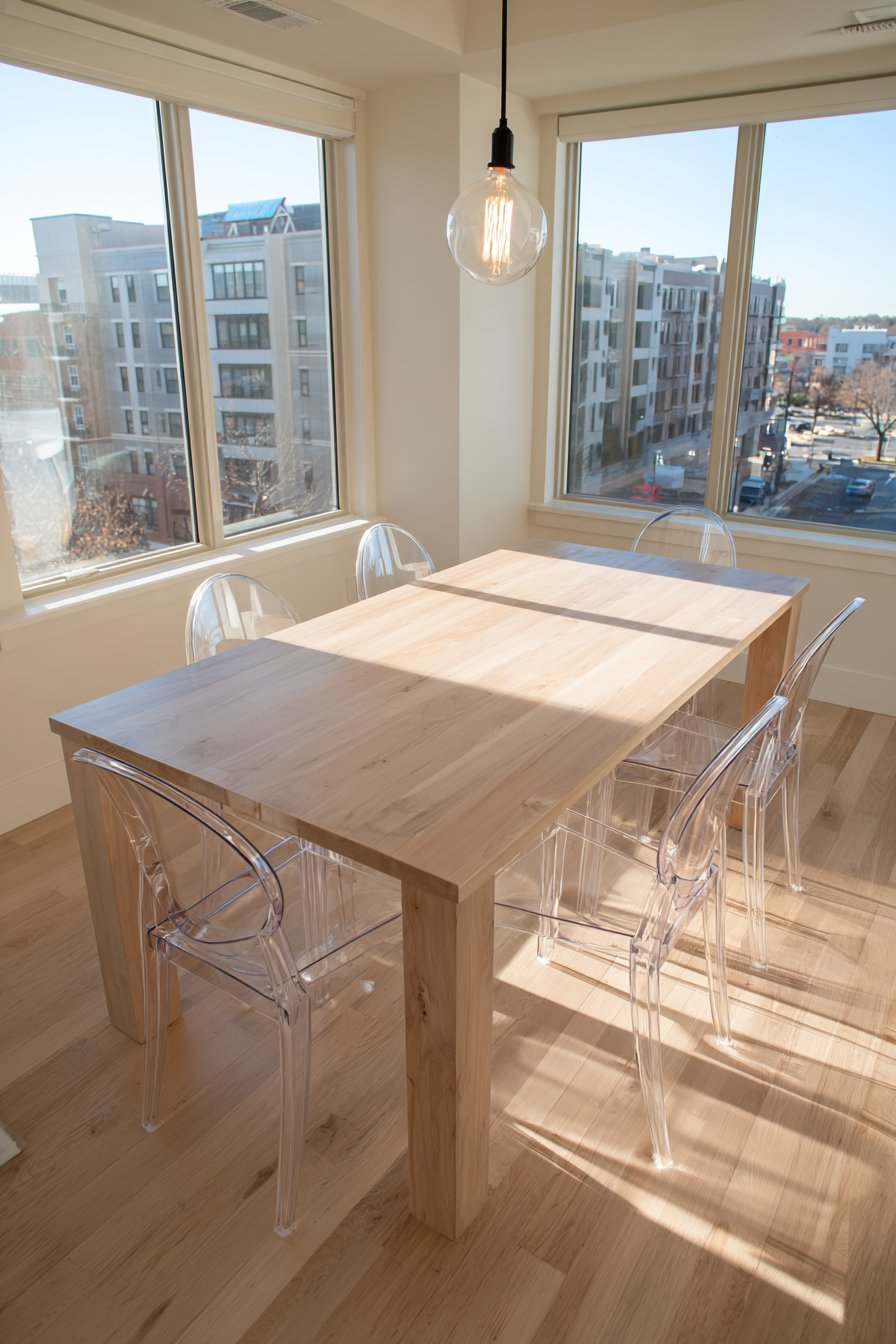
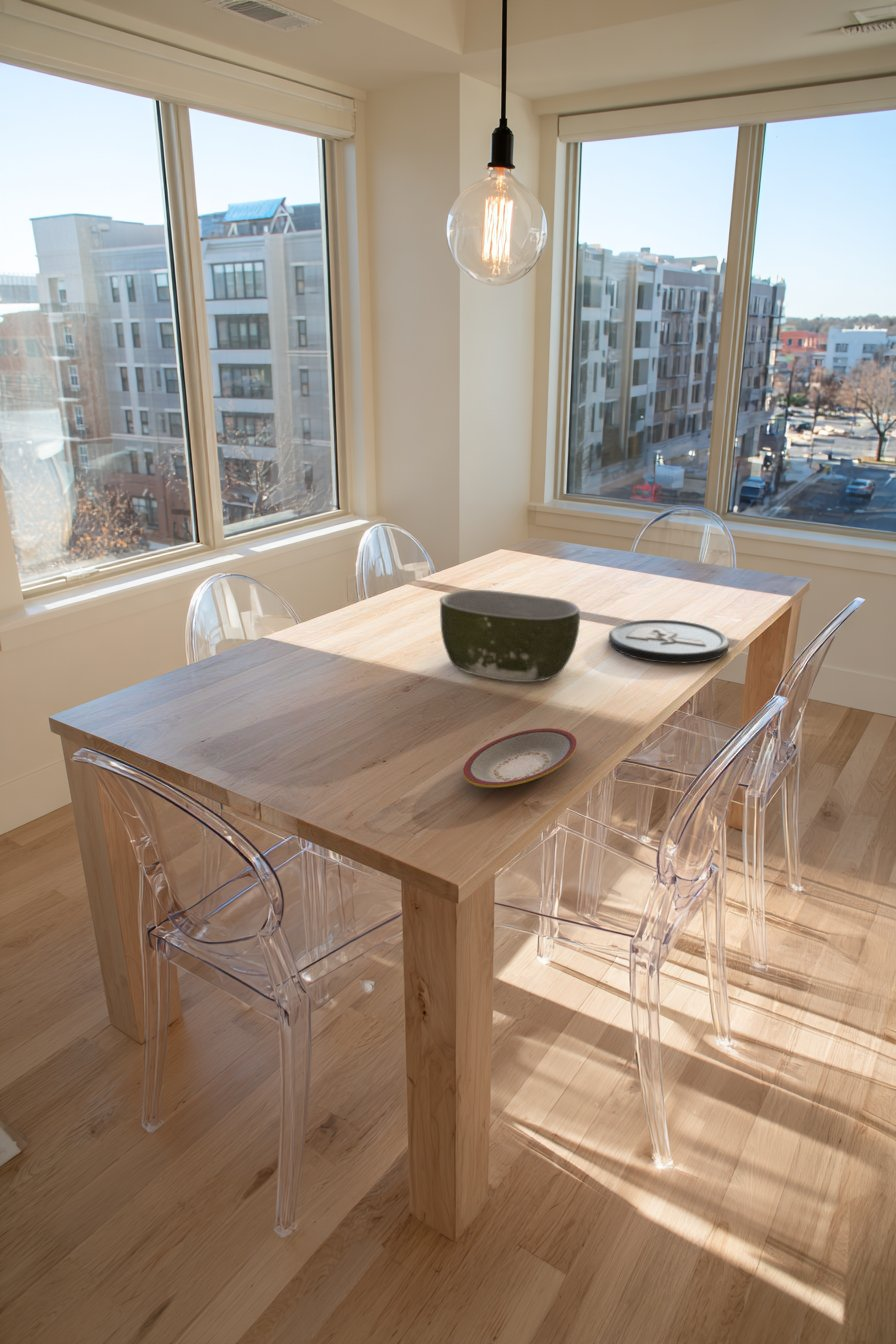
+ plate [462,727,578,789]
+ bowl [439,589,581,683]
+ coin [608,619,730,664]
